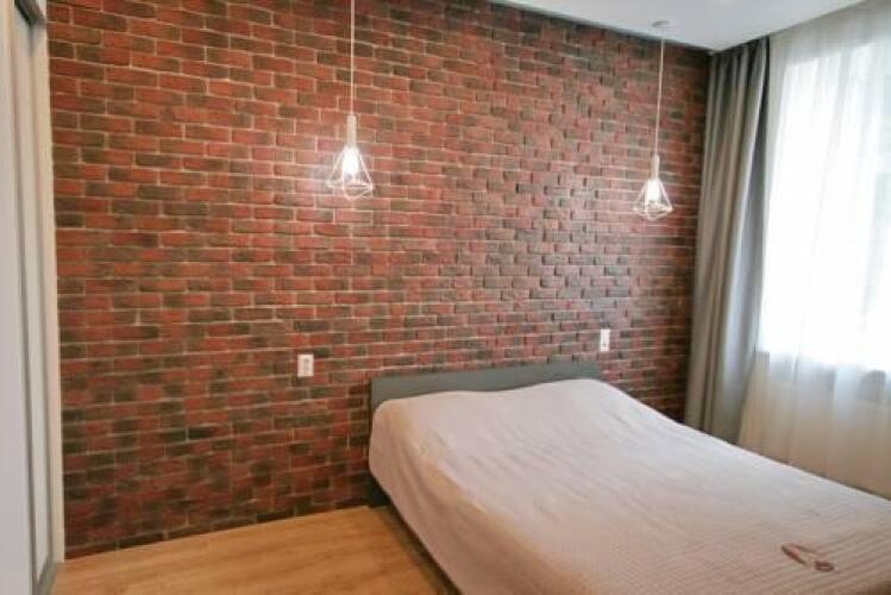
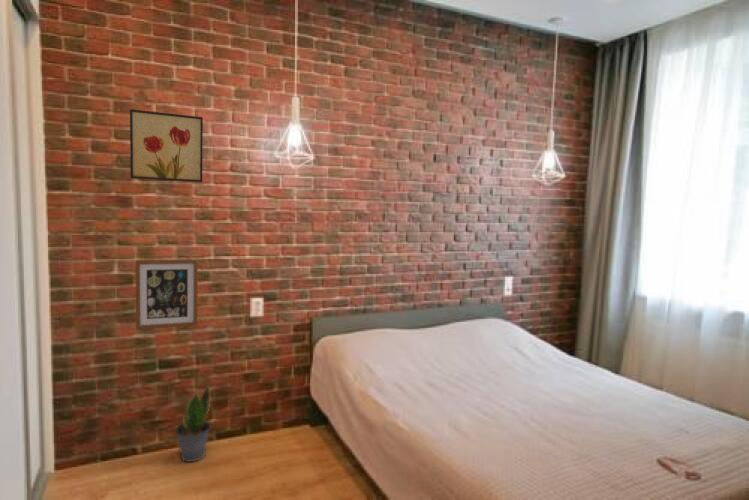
+ wall art [129,108,204,183]
+ potted plant [175,386,211,463]
+ wall art [134,259,199,331]
